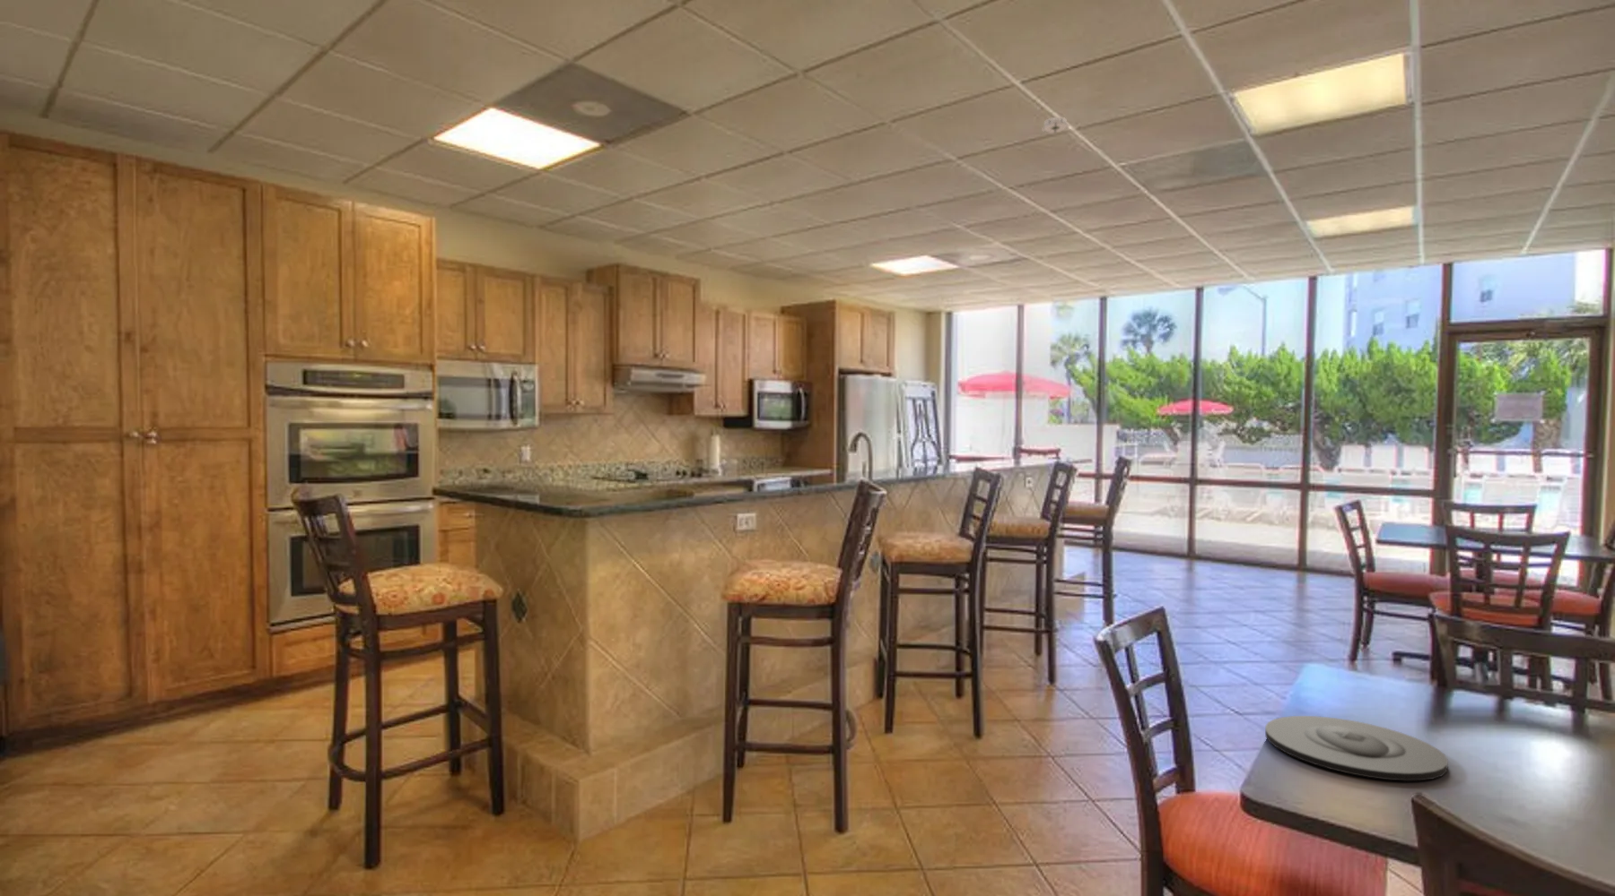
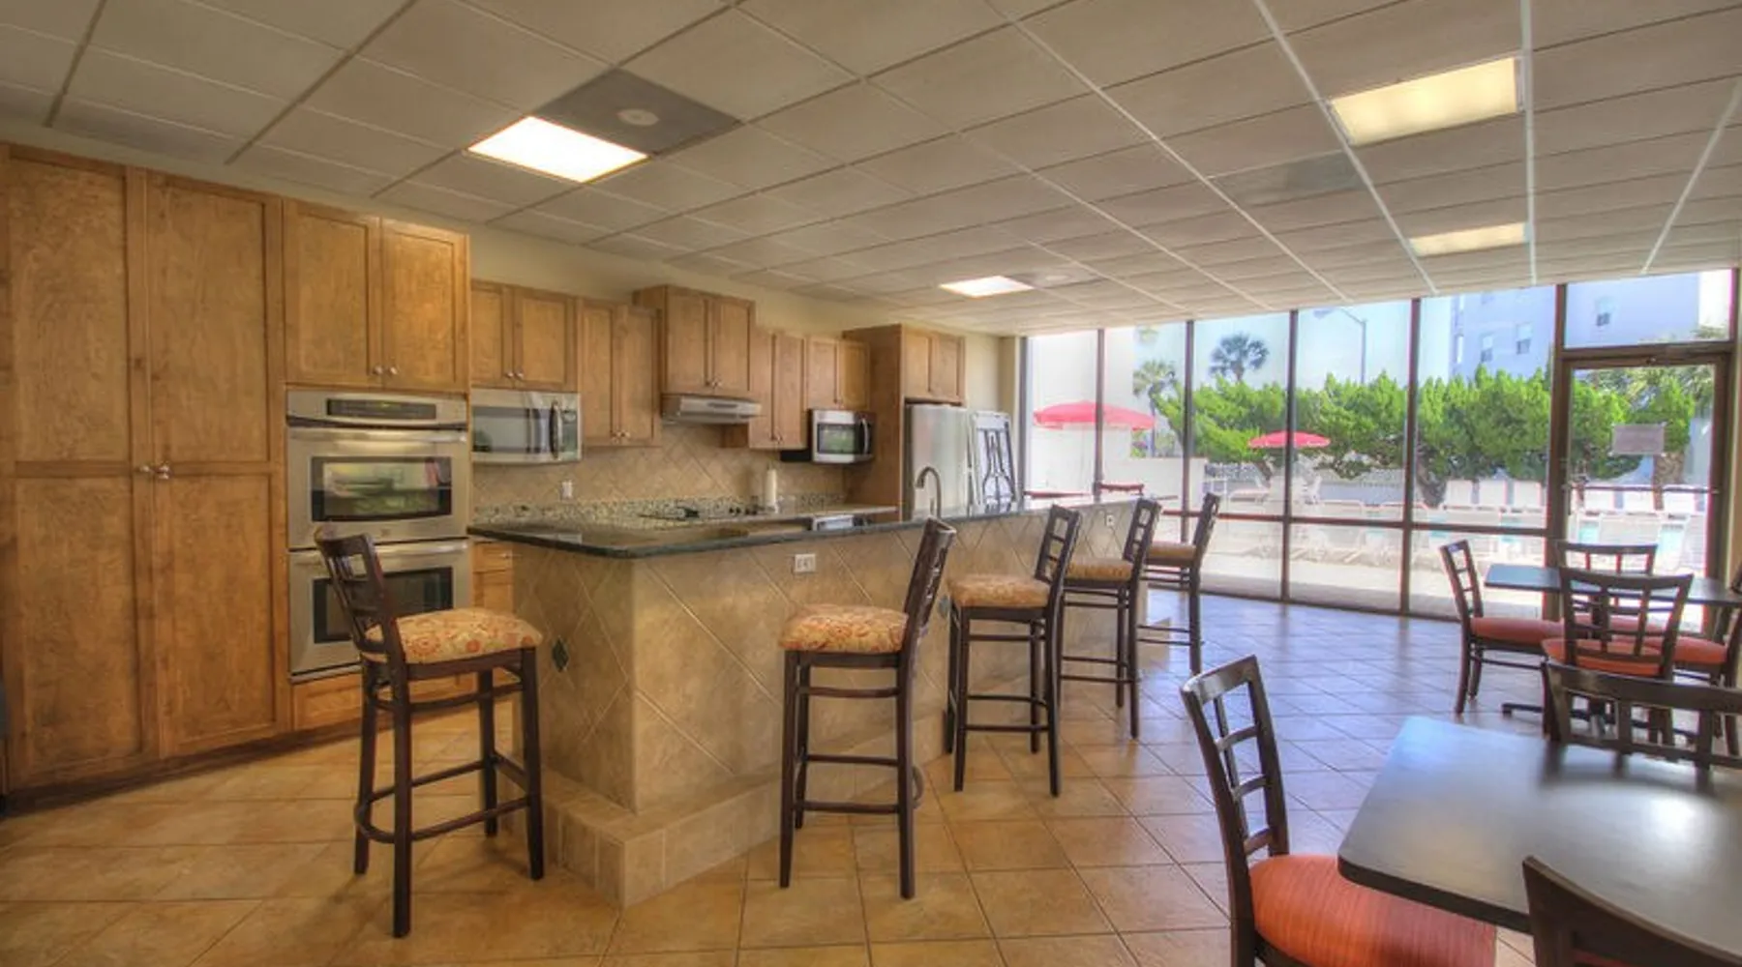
- smoke detector [1041,117,1070,136]
- plate [1264,715,1449,782]
